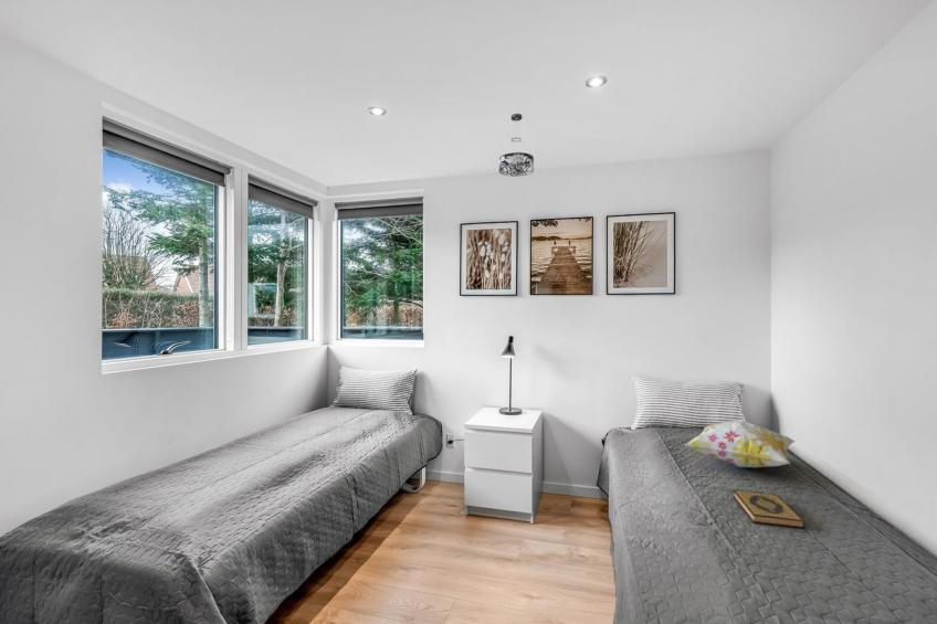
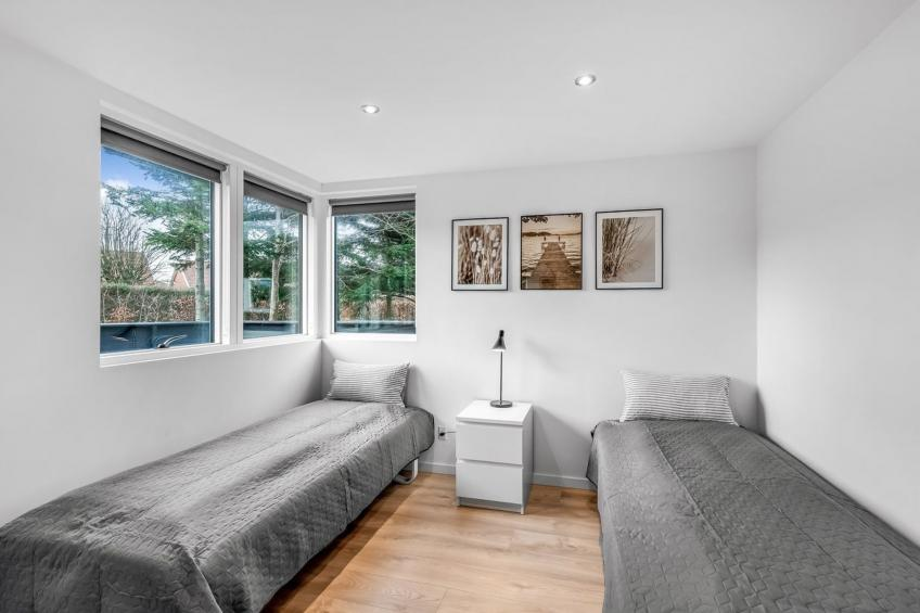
- hardback book [733,489,806,529]
- pendant light [498,113,535,177]
- decorative pillow [683,420,797,468]
